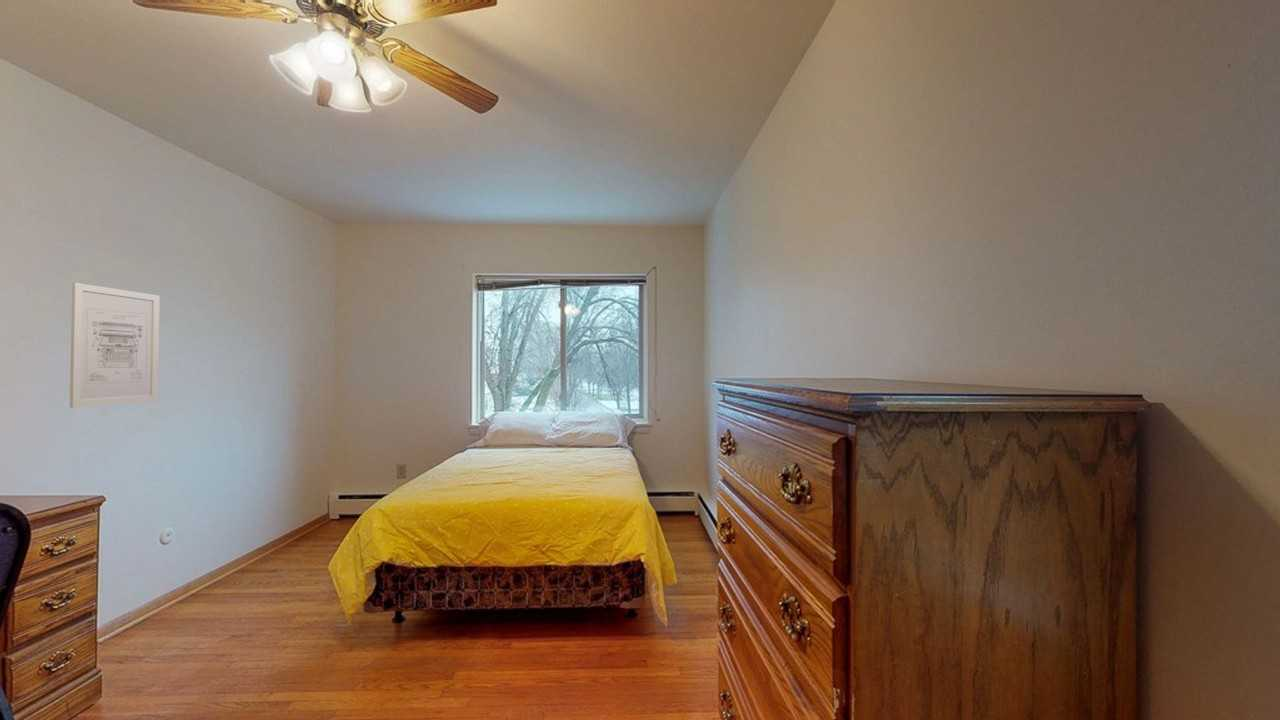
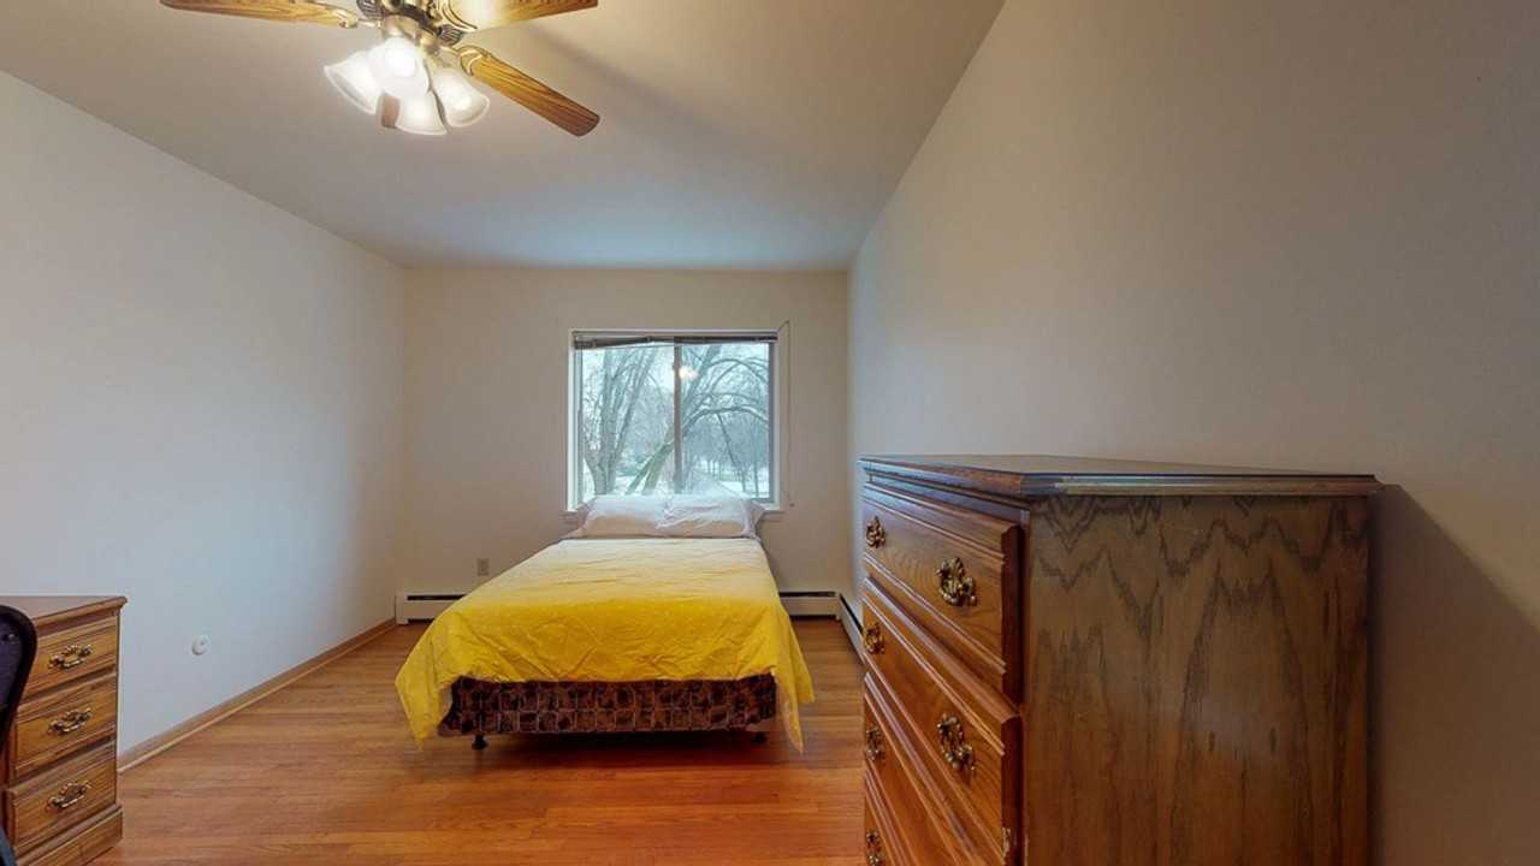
- wall art [69,282,161,408]
